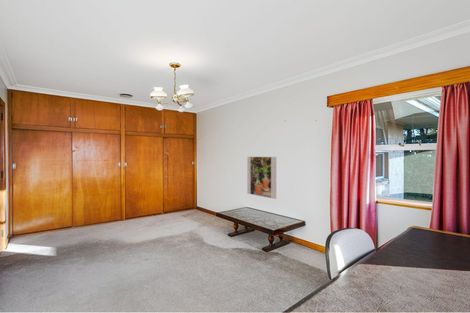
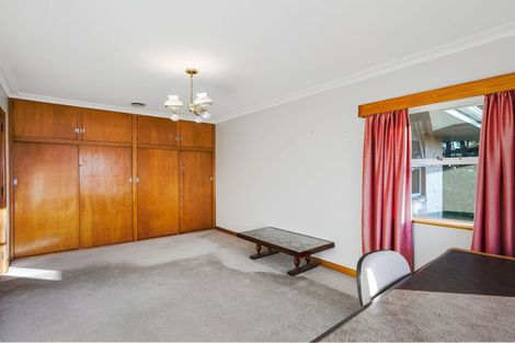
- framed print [246,156,277,200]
